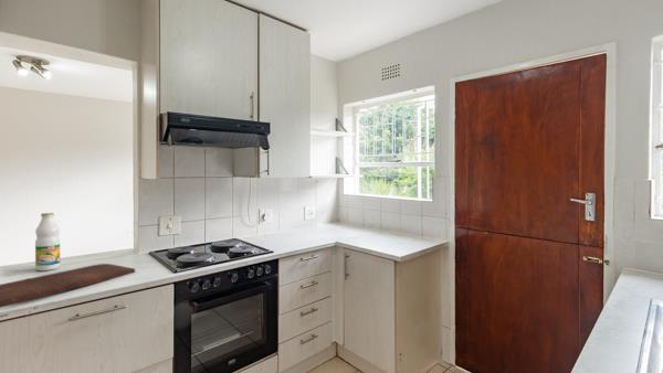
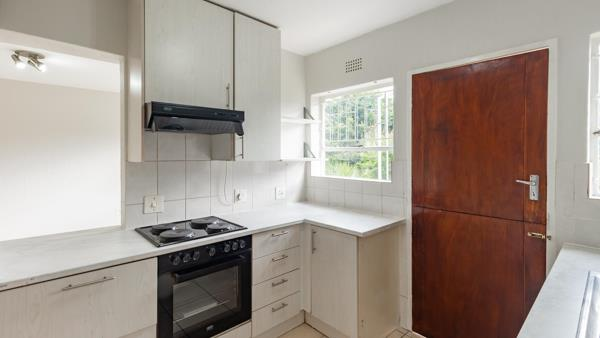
- bottle [34,212,61,271]
- cutting board [0,263,136,309]
